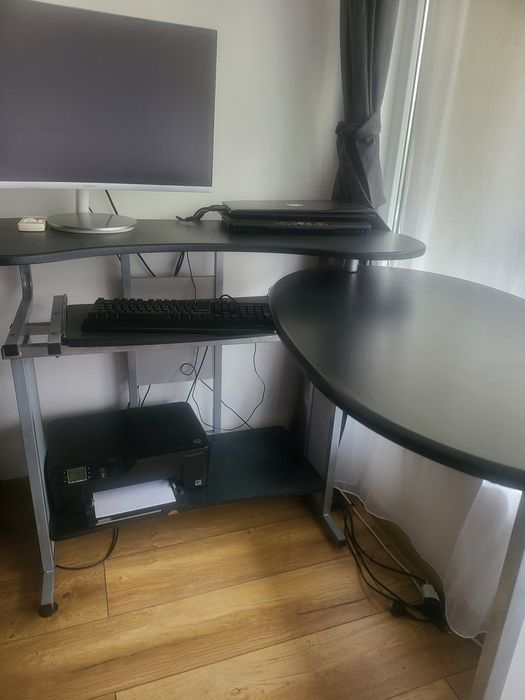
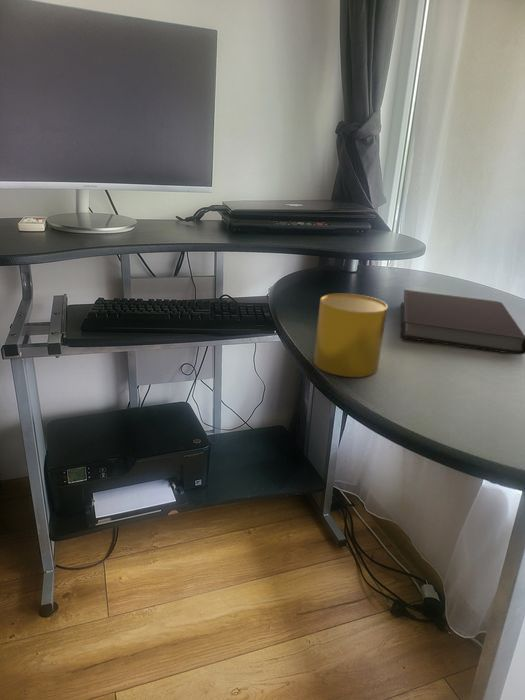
+ cup [312,293,389,378]
+ notebook [400,289,525,355]
